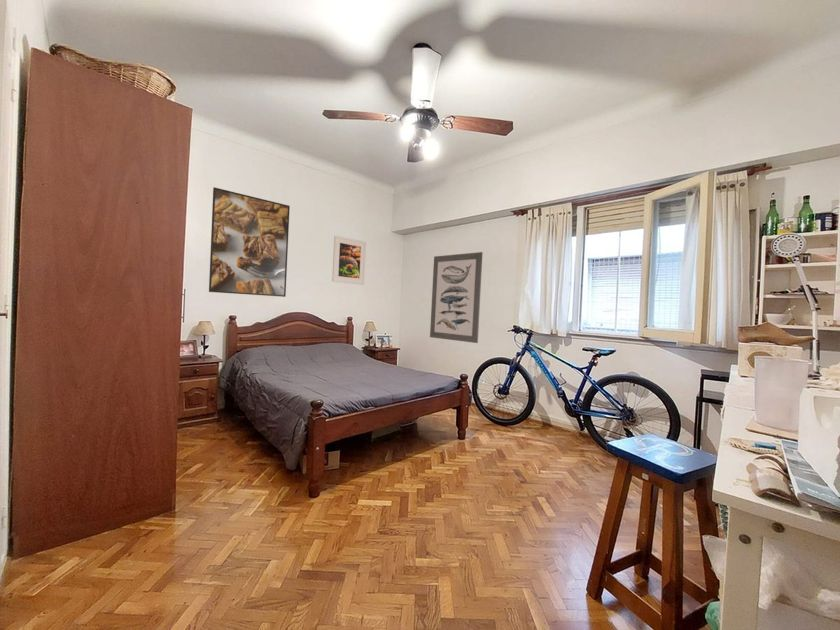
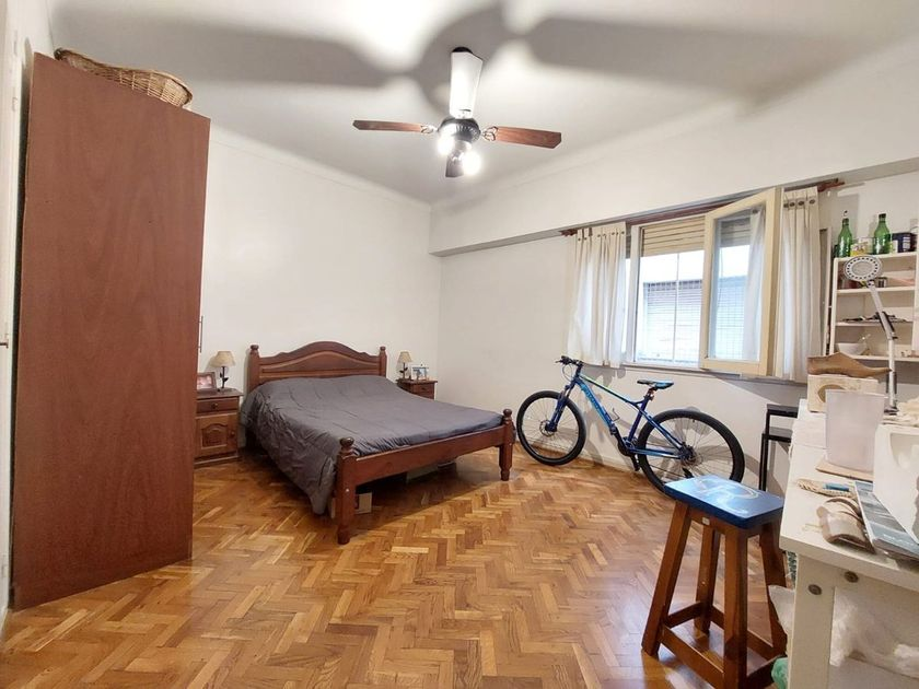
- wall art [429,251,484,344]
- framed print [331,235,367,286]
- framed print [208,186,291,298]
